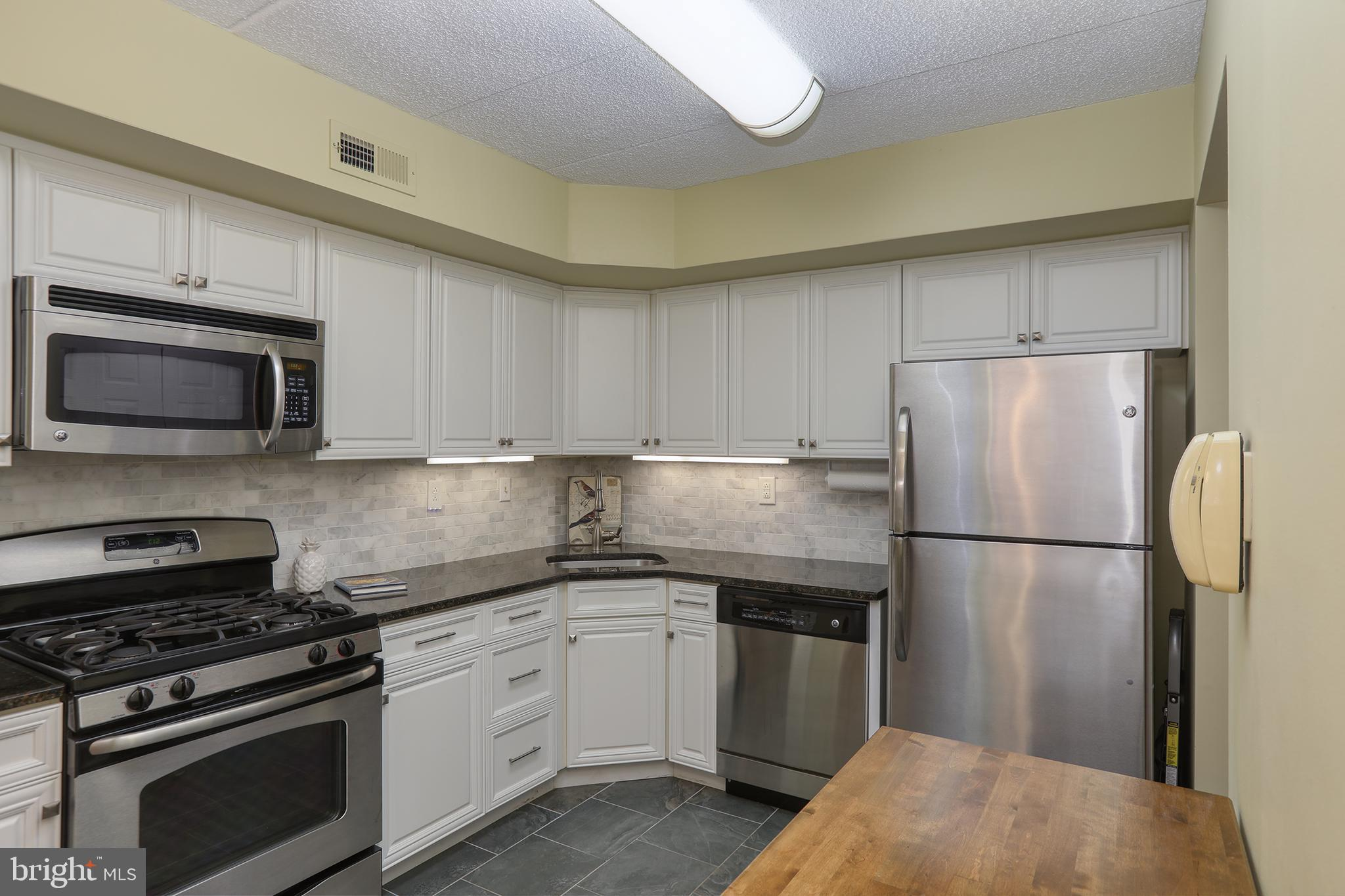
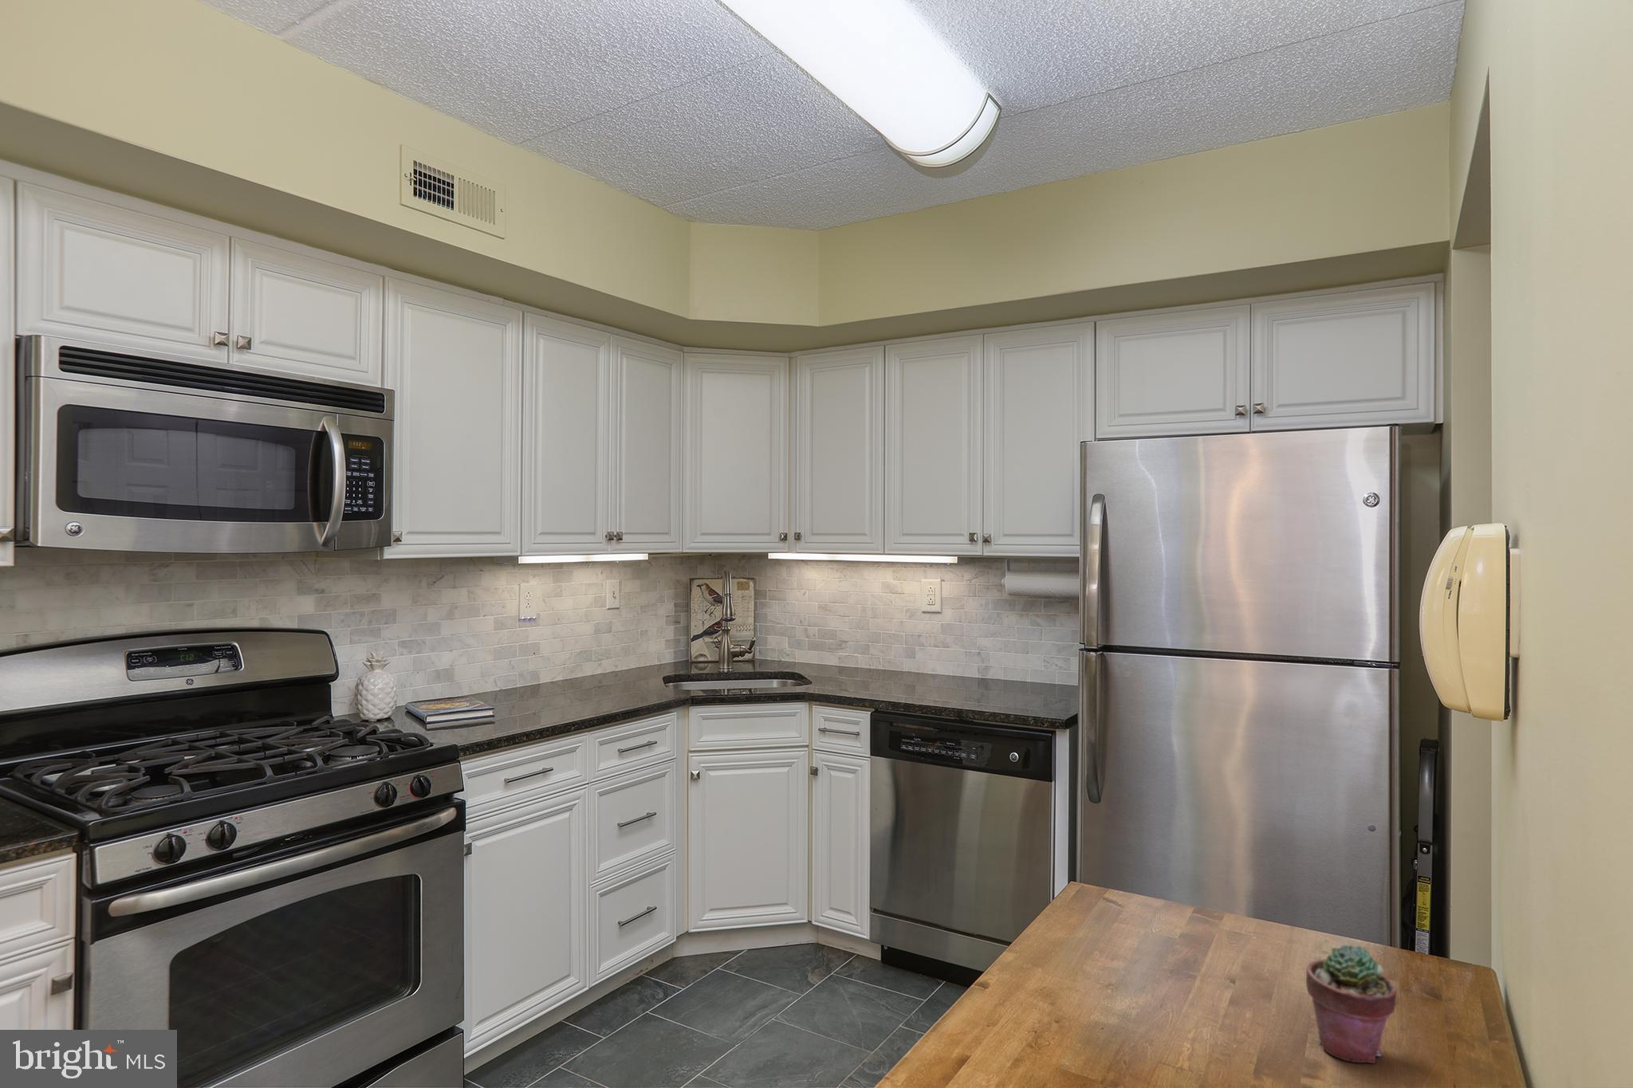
+ potted succulent [1305,943,1397,1064]
